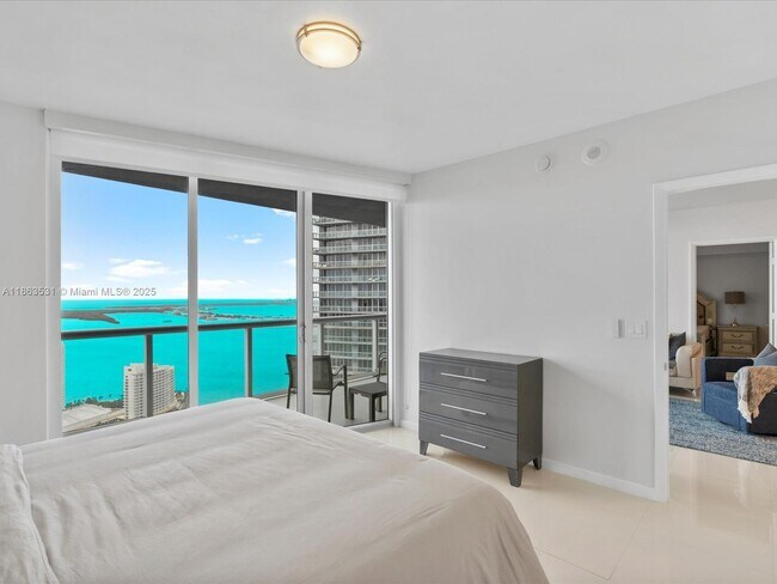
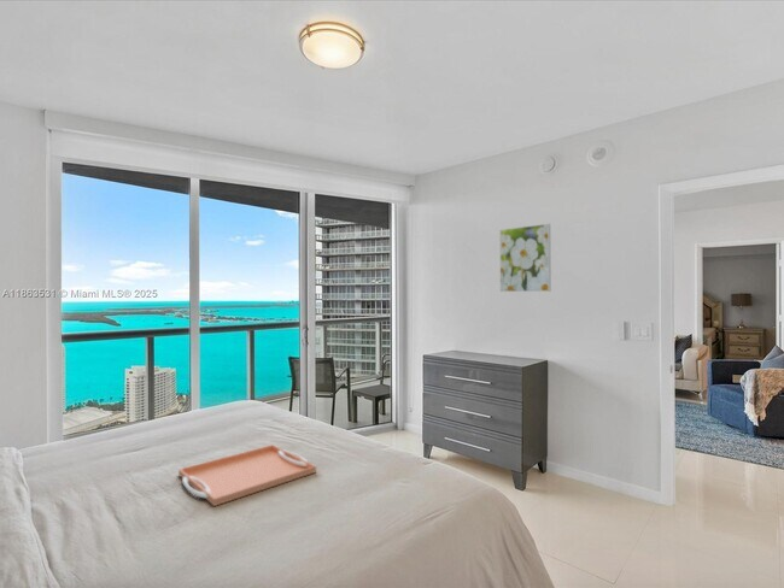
+ serving tray [177,443,317,507]
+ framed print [498,223,552,293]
